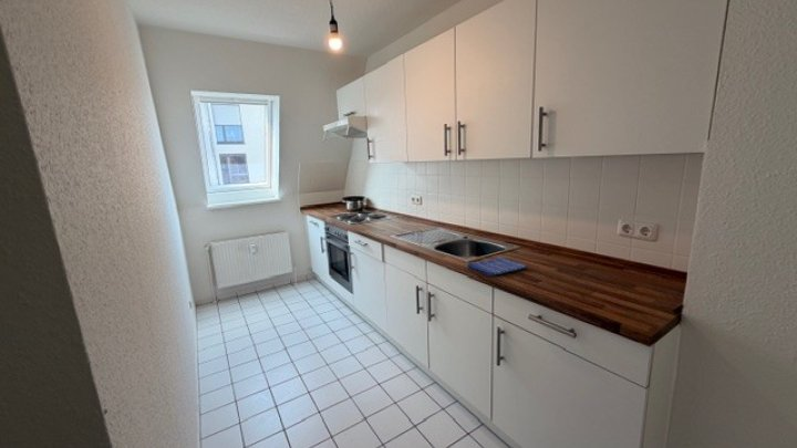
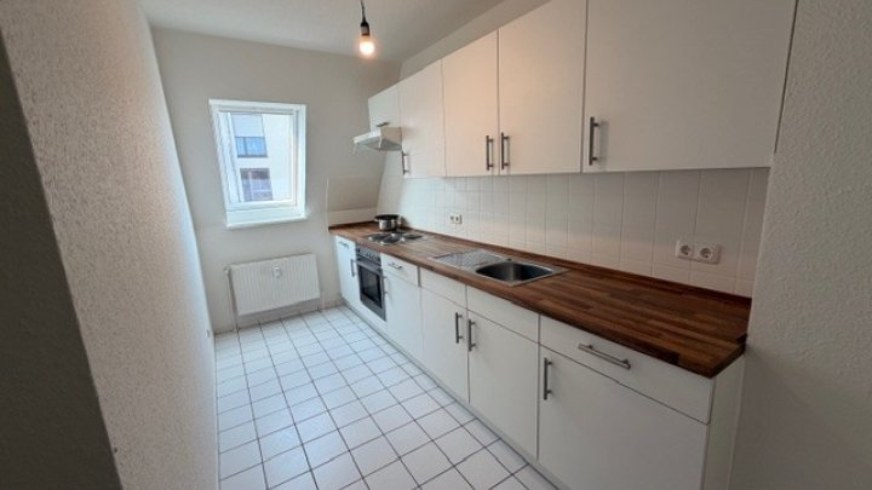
- dish towel [467,256,529,277]
